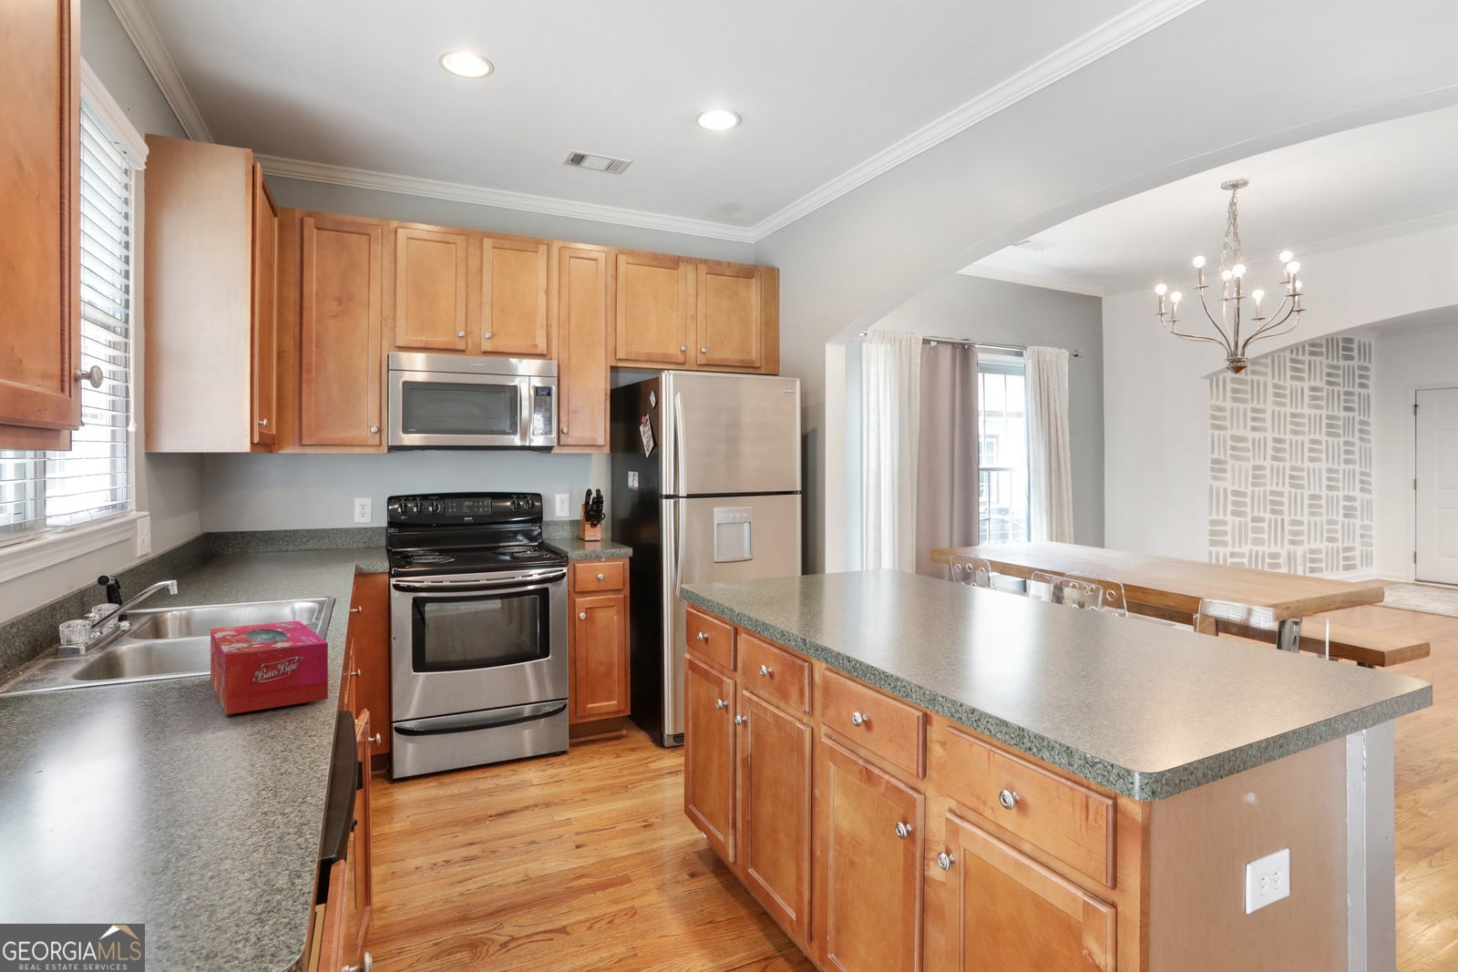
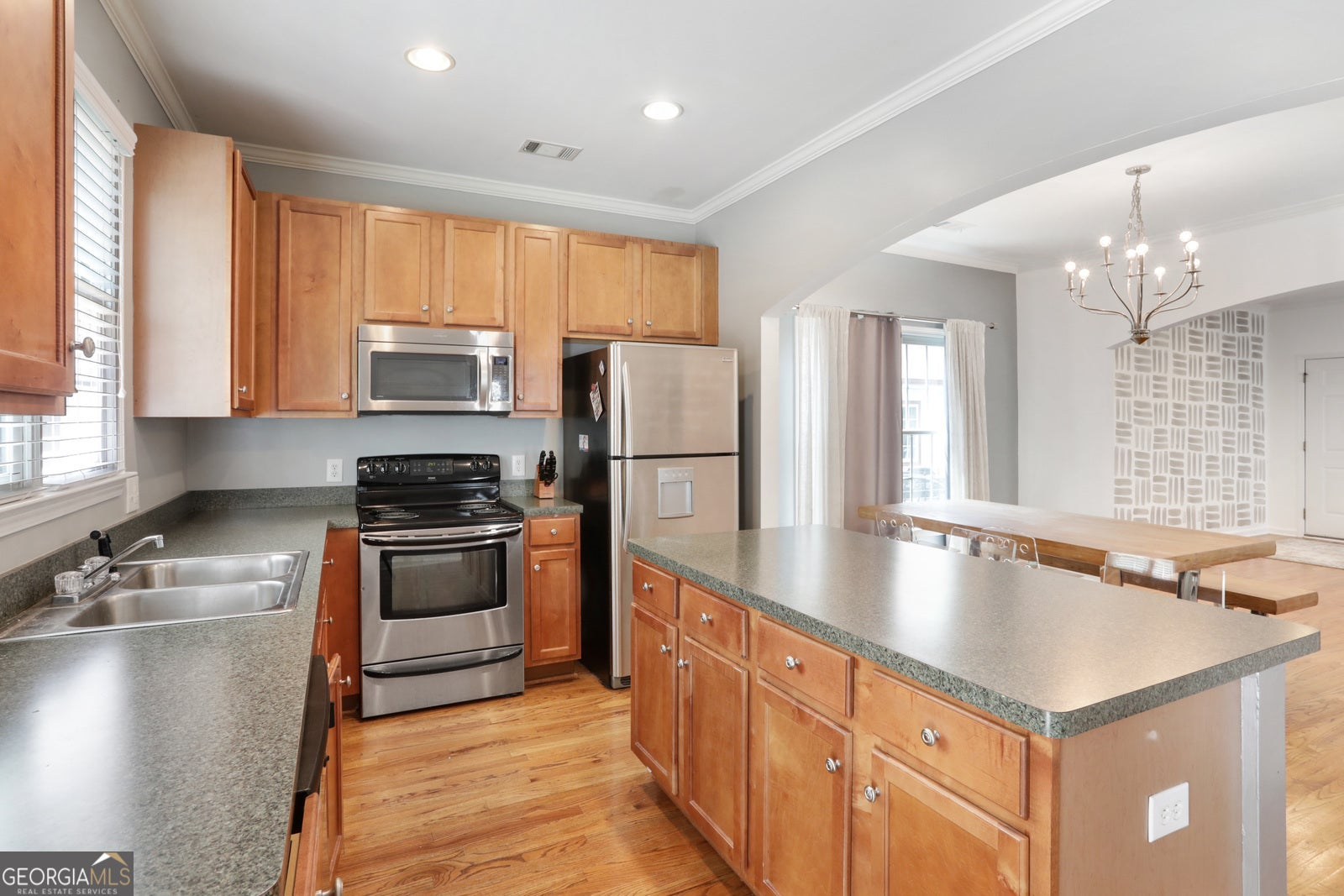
- tissue box [209,619,329,715]
